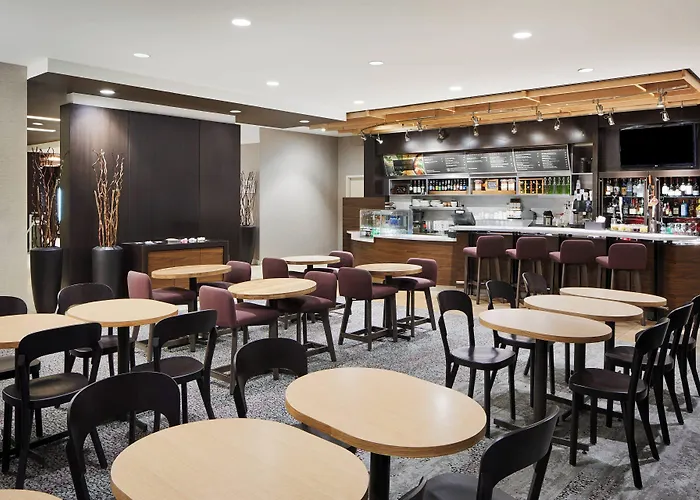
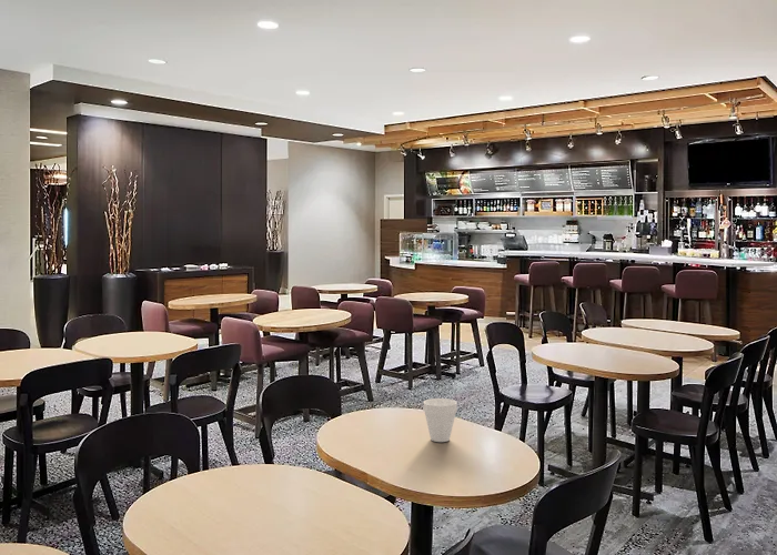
+ cup [422,397,458,443]
